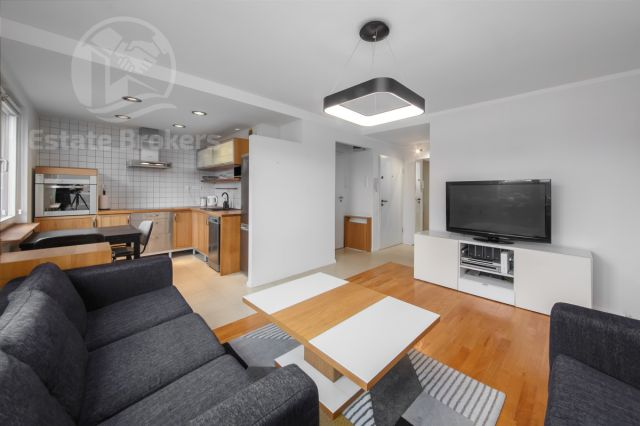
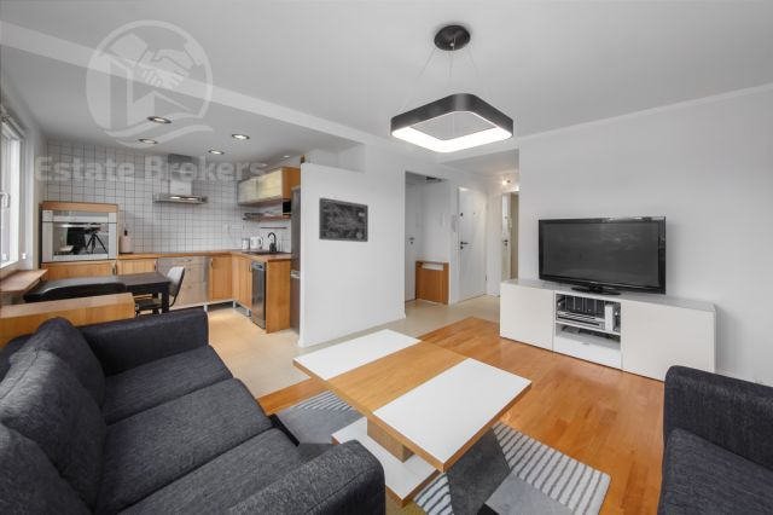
+ wall art [318,197,370,243]
